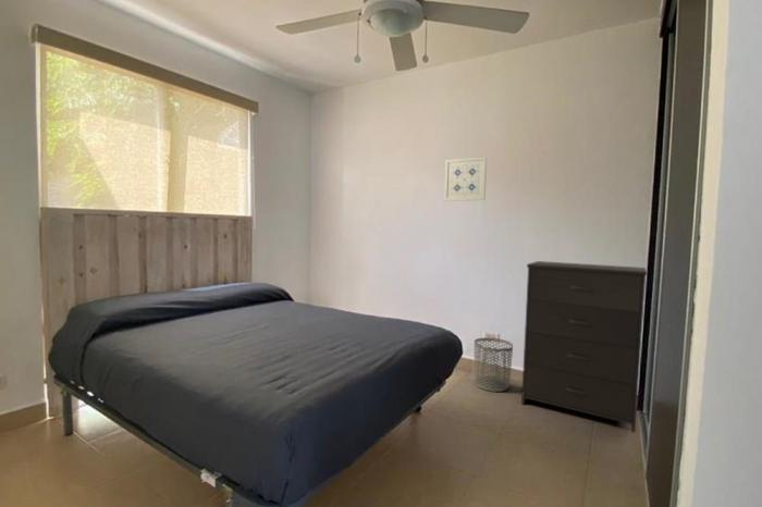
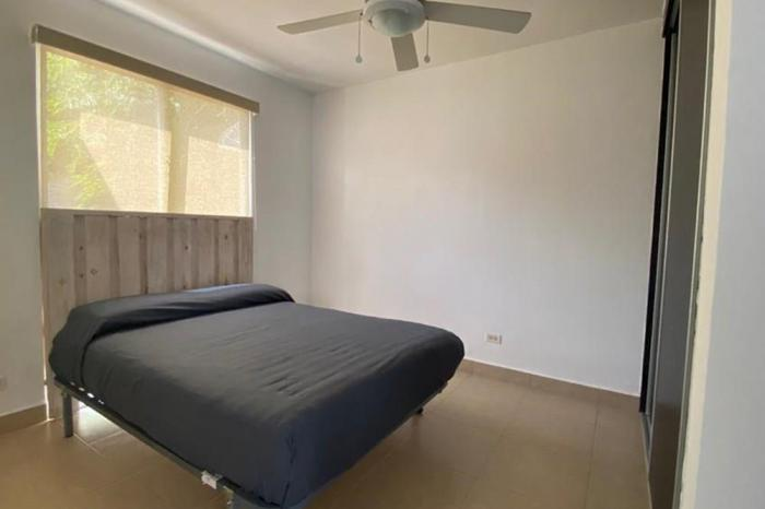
- waste bin [474,336,514,393]
- wall art [443,156,488,202]
- dresser [520,260,649,433]
